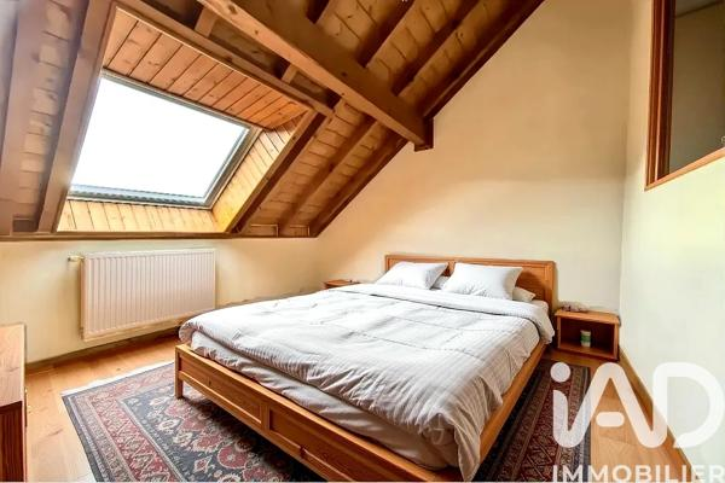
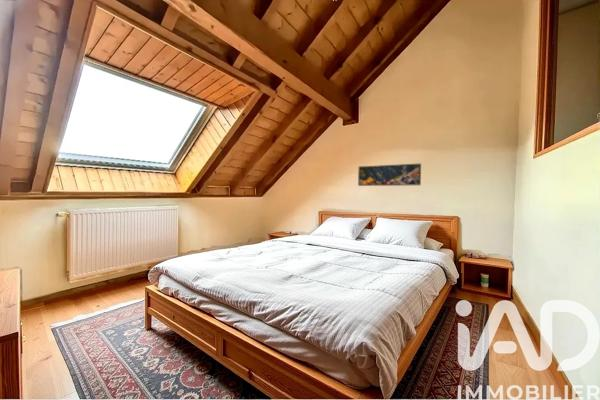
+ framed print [357,162,422,187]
